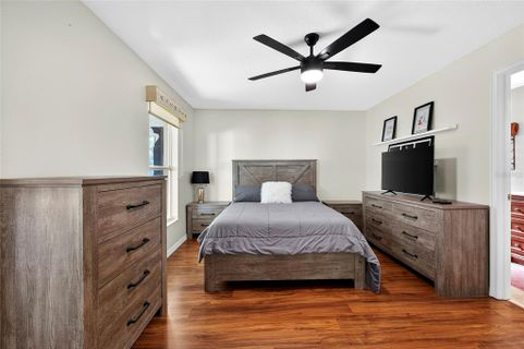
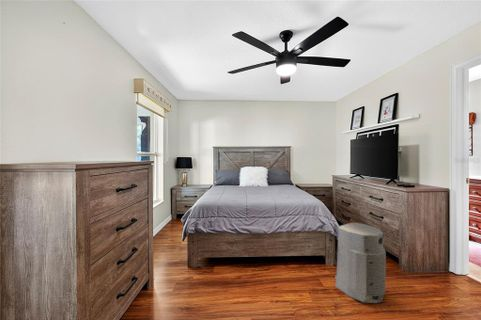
+ air purifier [334,222,387,304]
